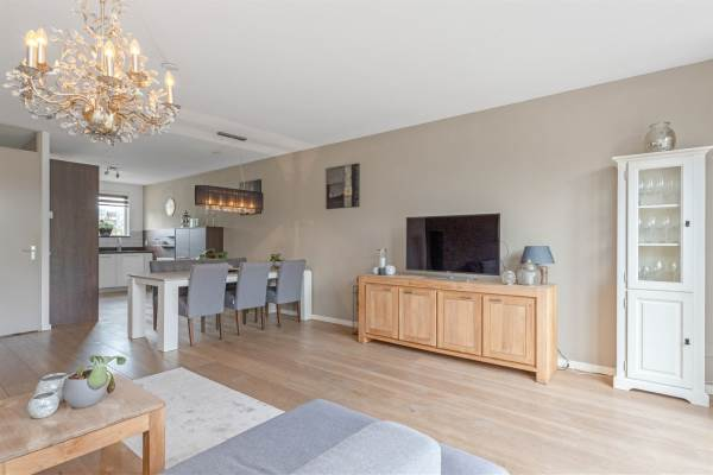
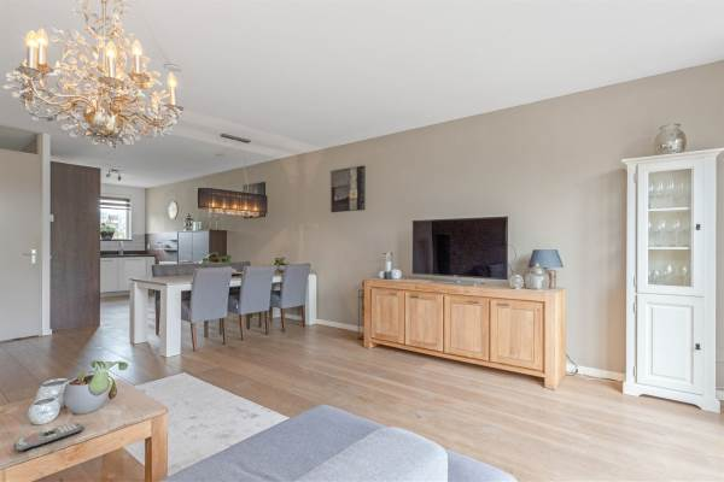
+ remote control [13,422,83,453]
